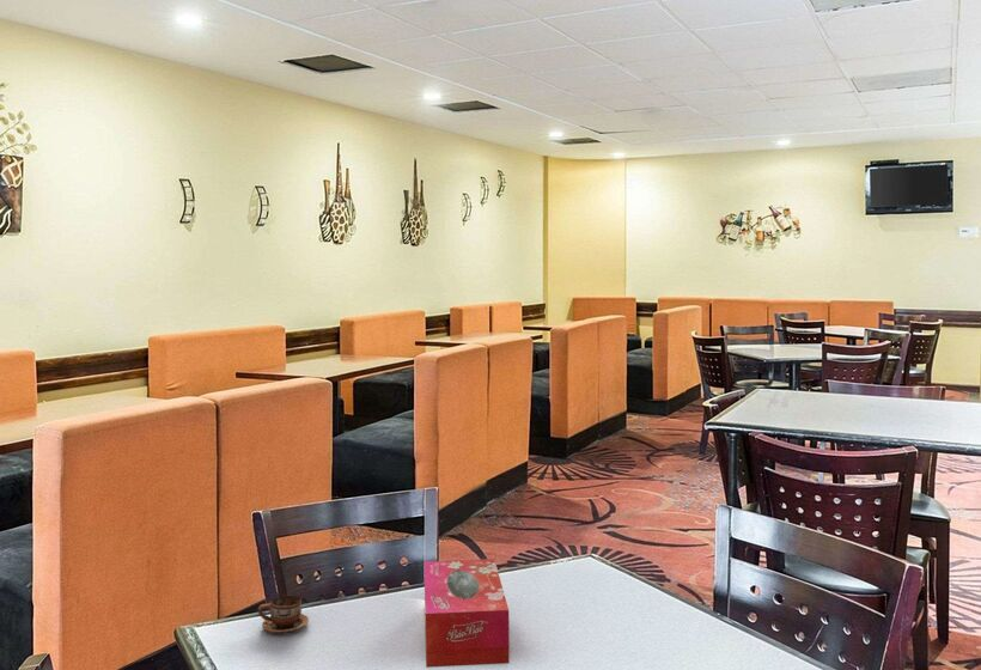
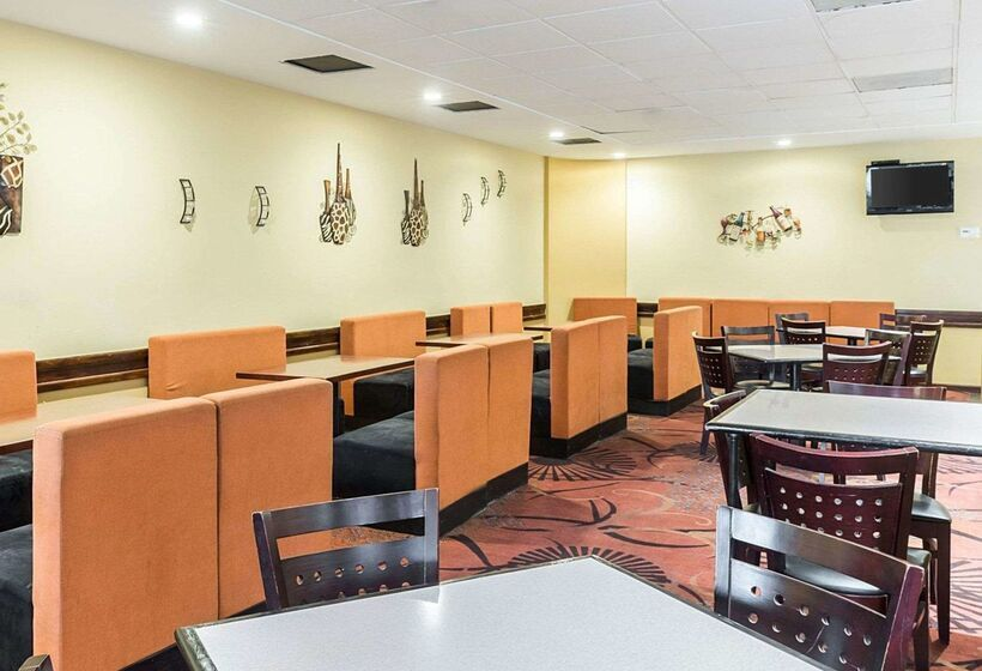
- tissue box [424,558,511,669]
- cup [257,595,310,634]
